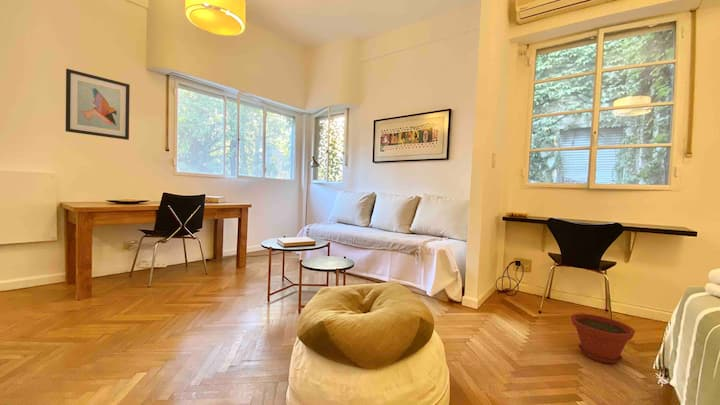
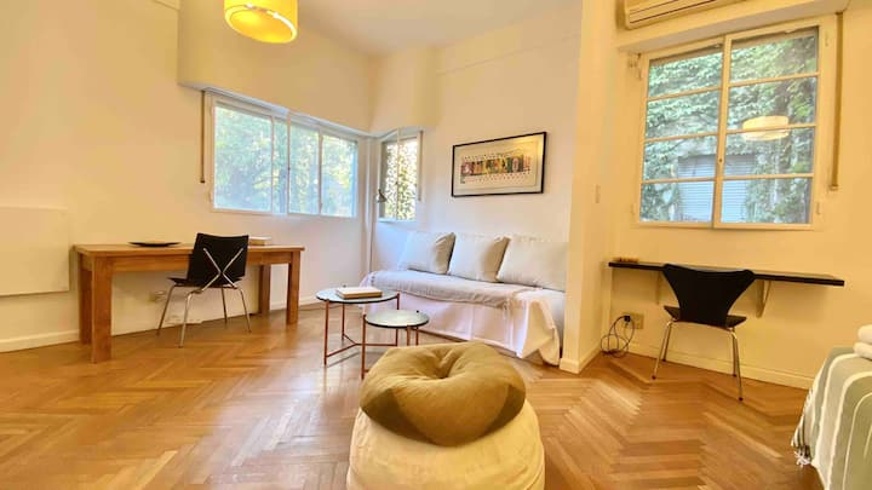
- wall art [65,68,131,141]
- plant pot [570,313,636,364]
